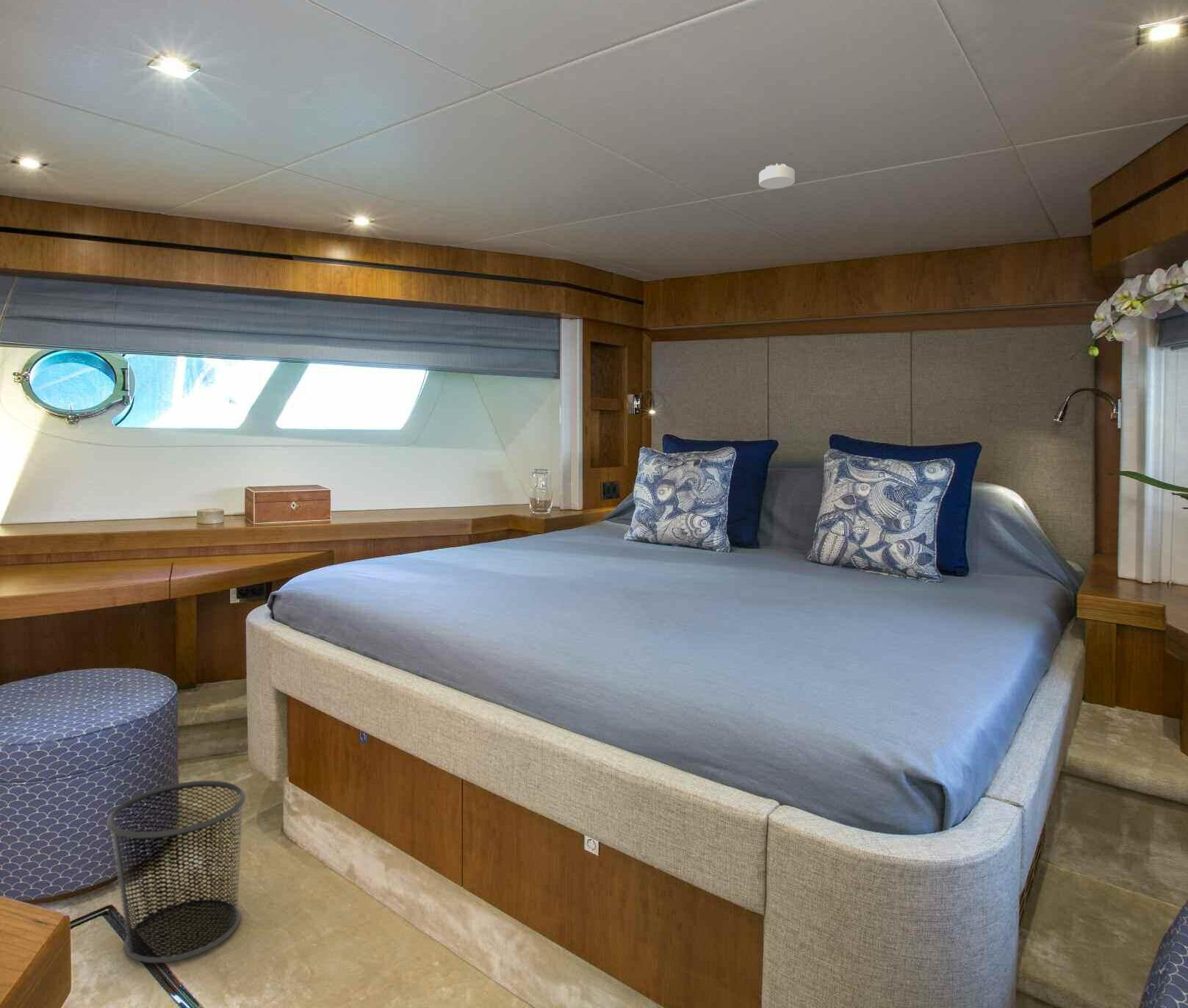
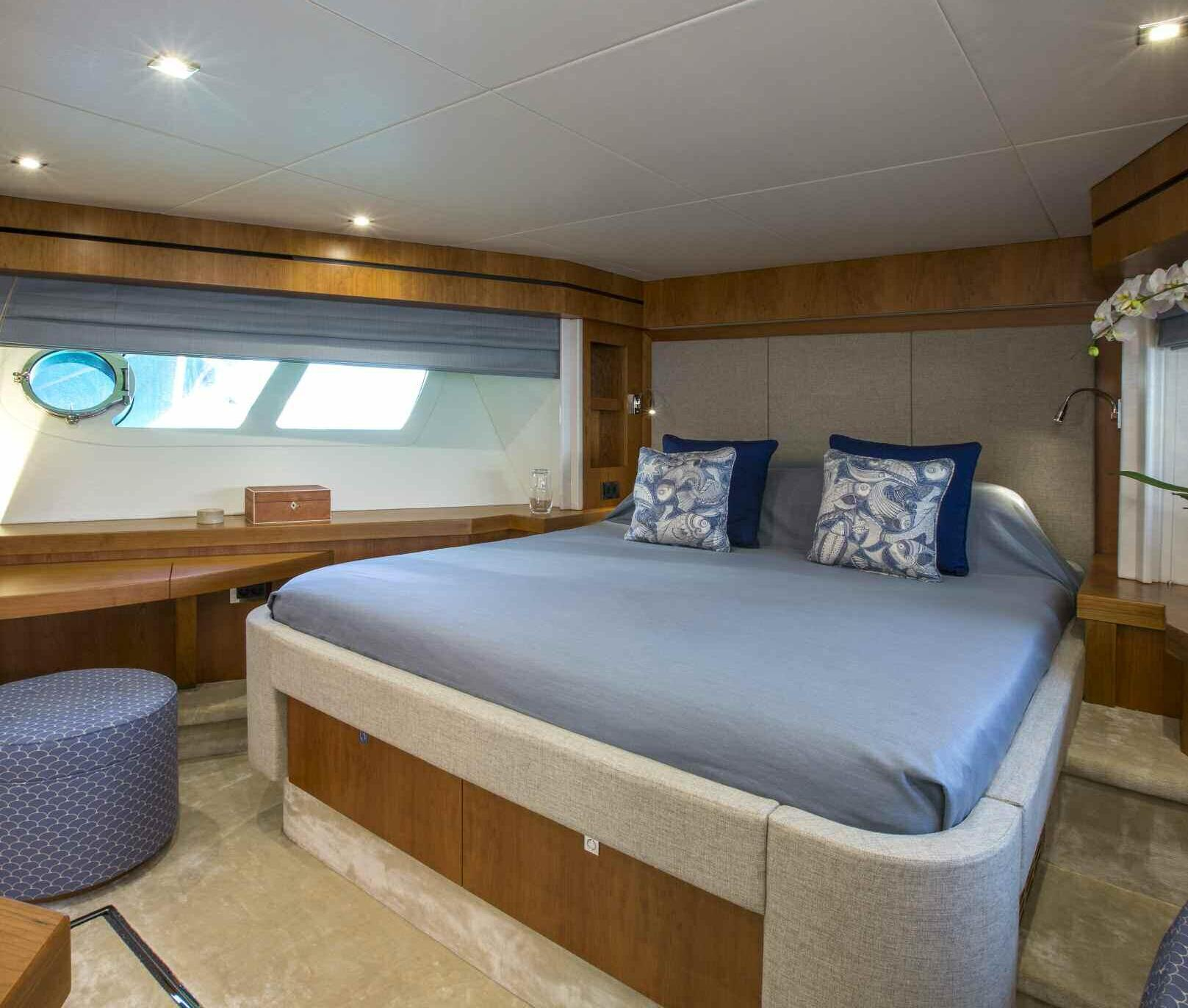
- waste bin [106,780,247,964]
- smoke detector [758,163,796,190]
